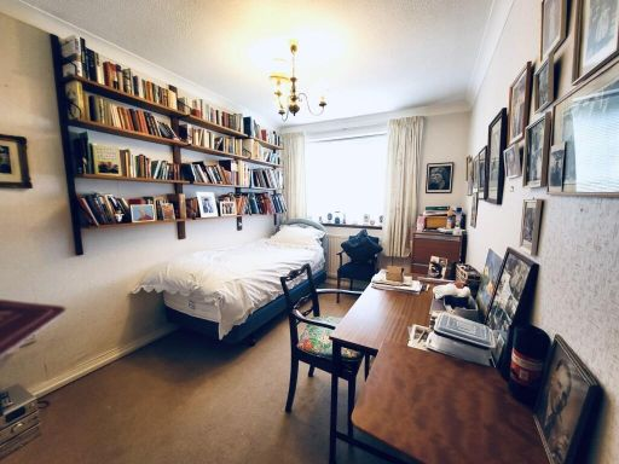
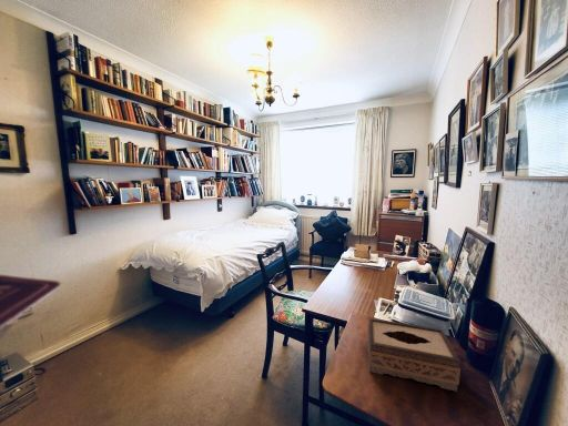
+ tissue box [367,317,462,393]
